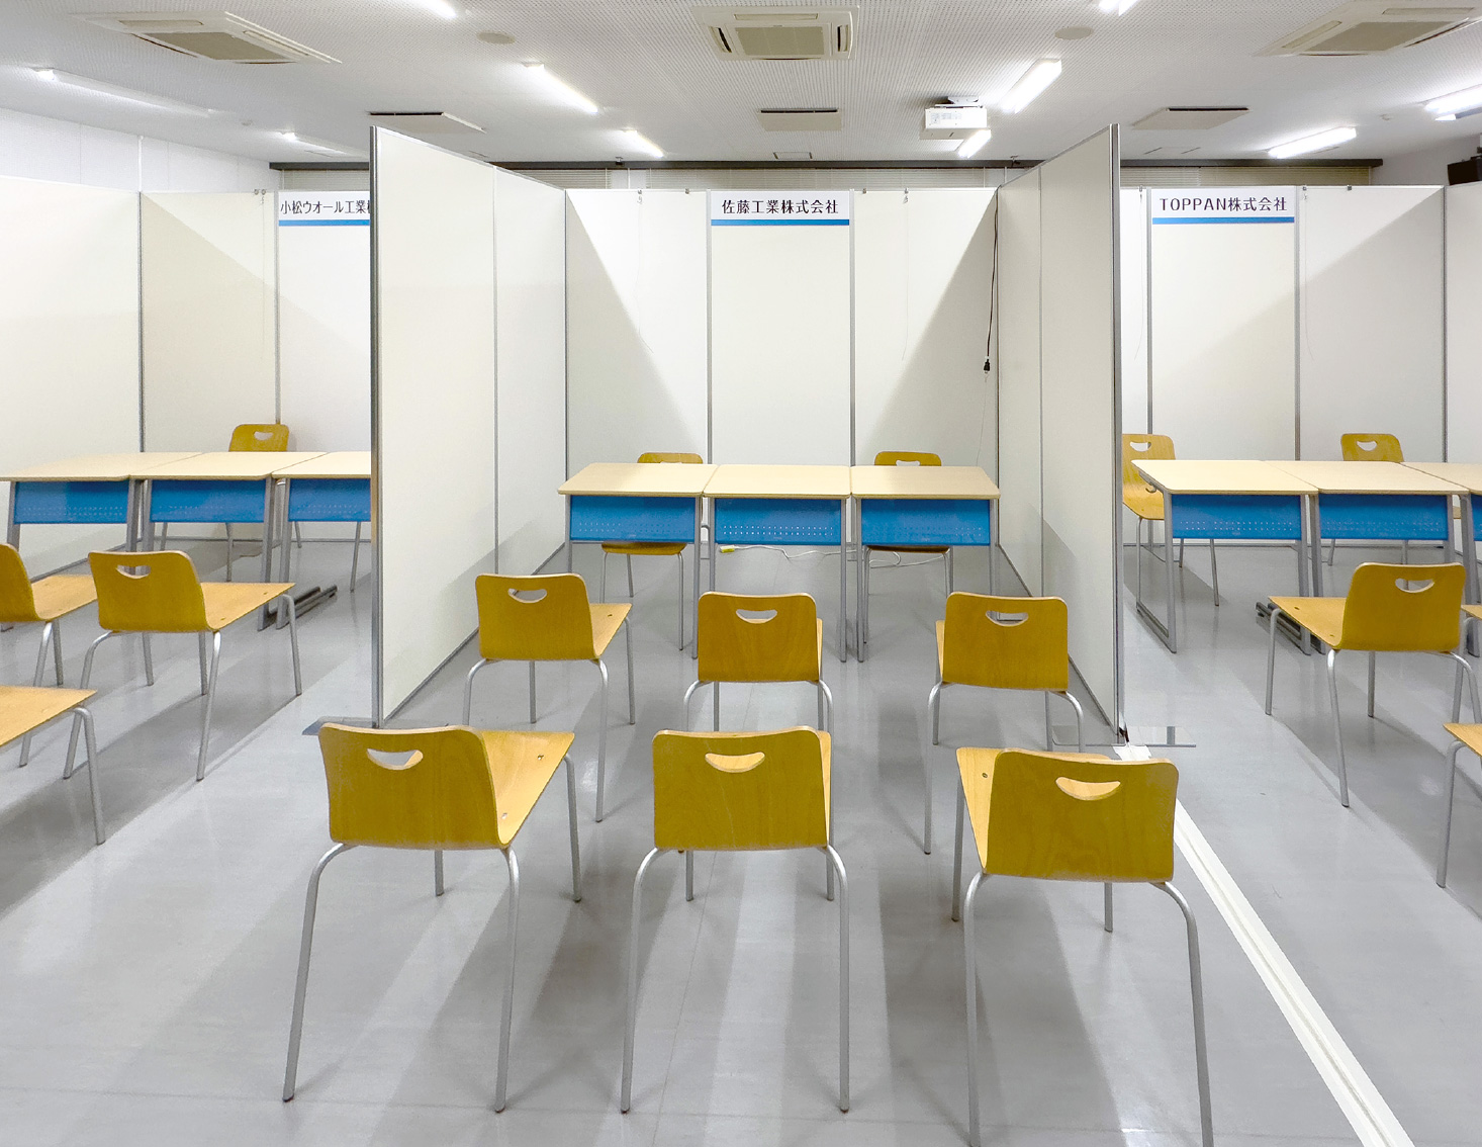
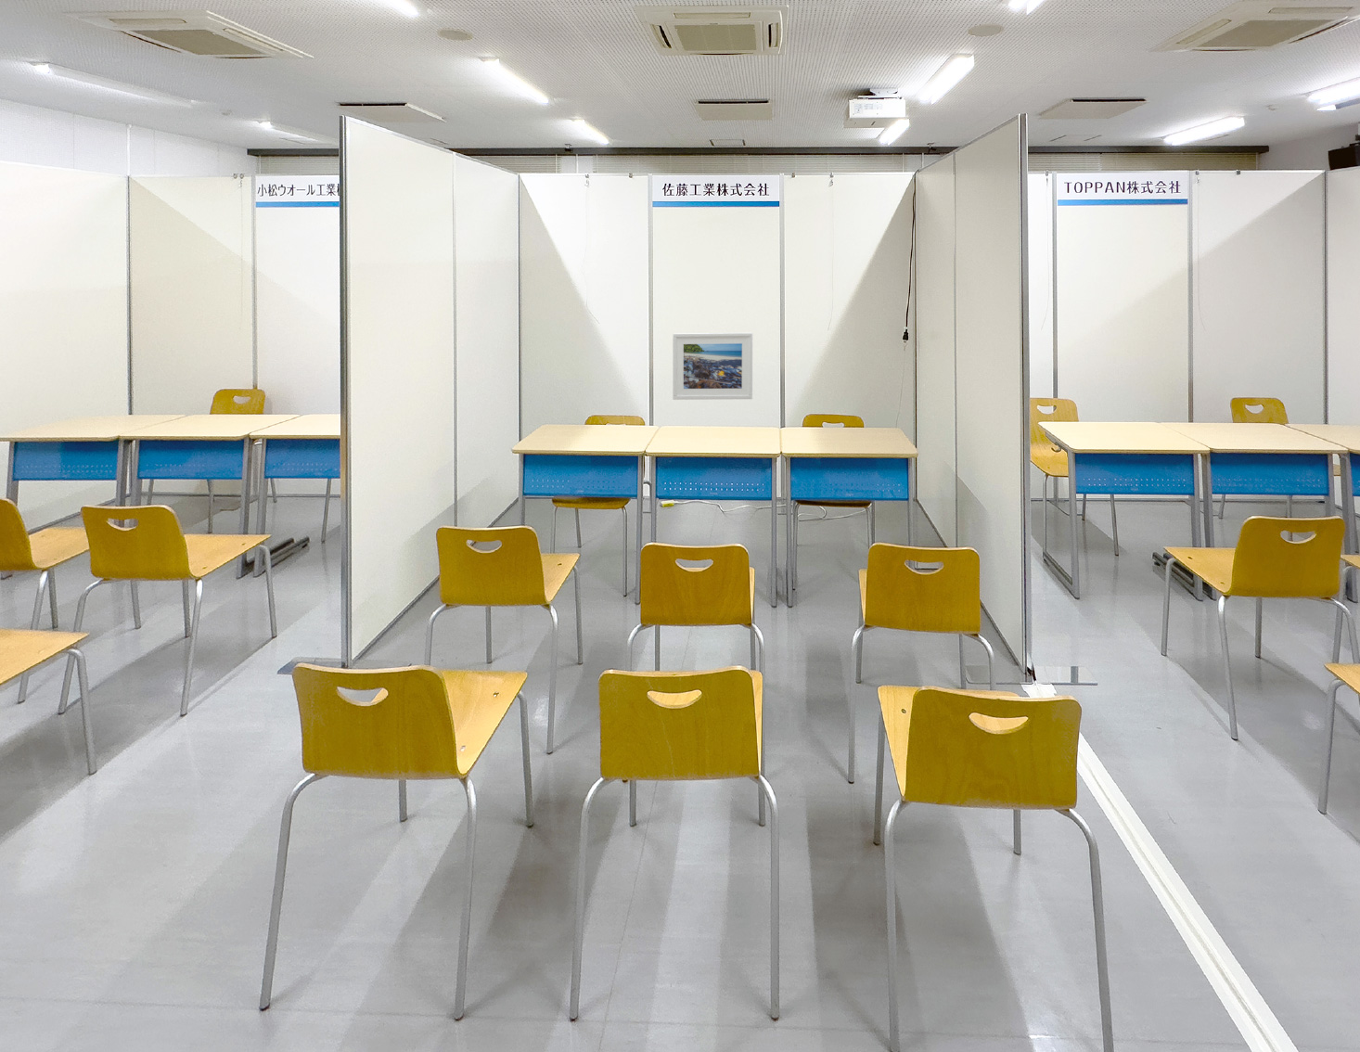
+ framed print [671,332,753,401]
